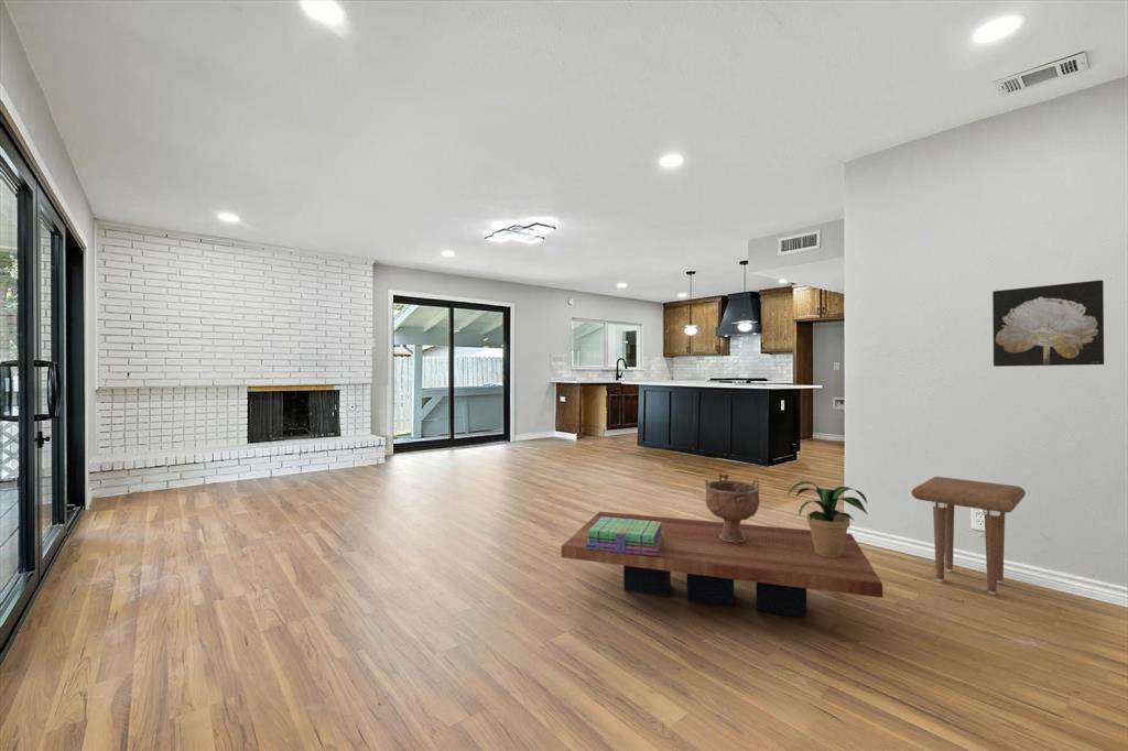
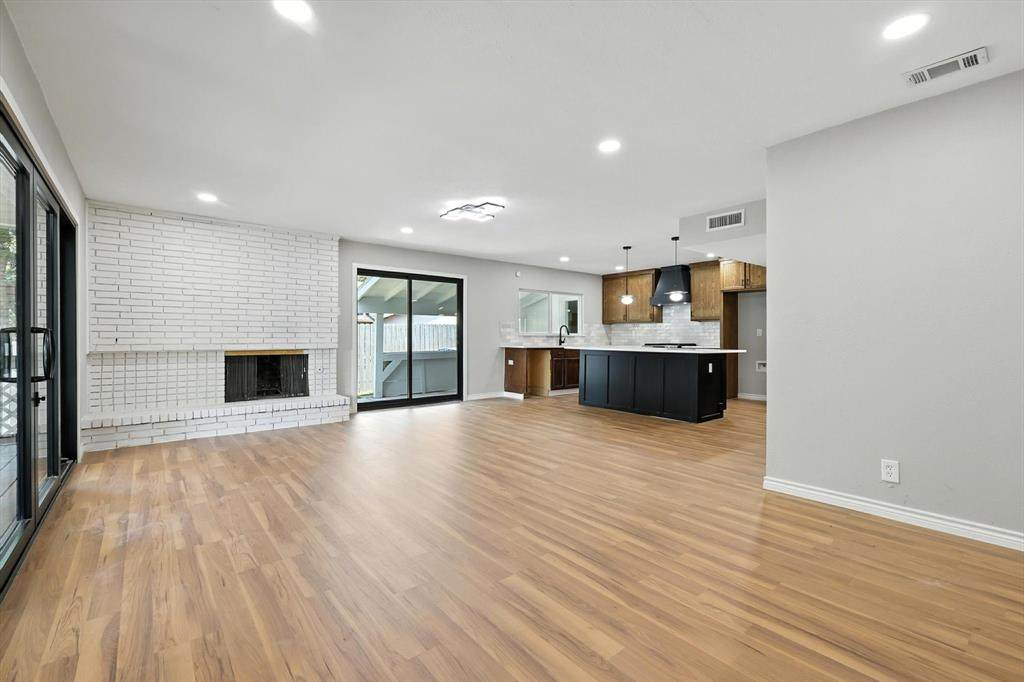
- potted plant [787,480,869,557]
- coffee table [561,510,883,619]
- stack of books [586,516,663,556]
- wall art [991,279,1105,368]
- decorative bowl [704,472,761,543]
- side table [911,476,1027,596]
